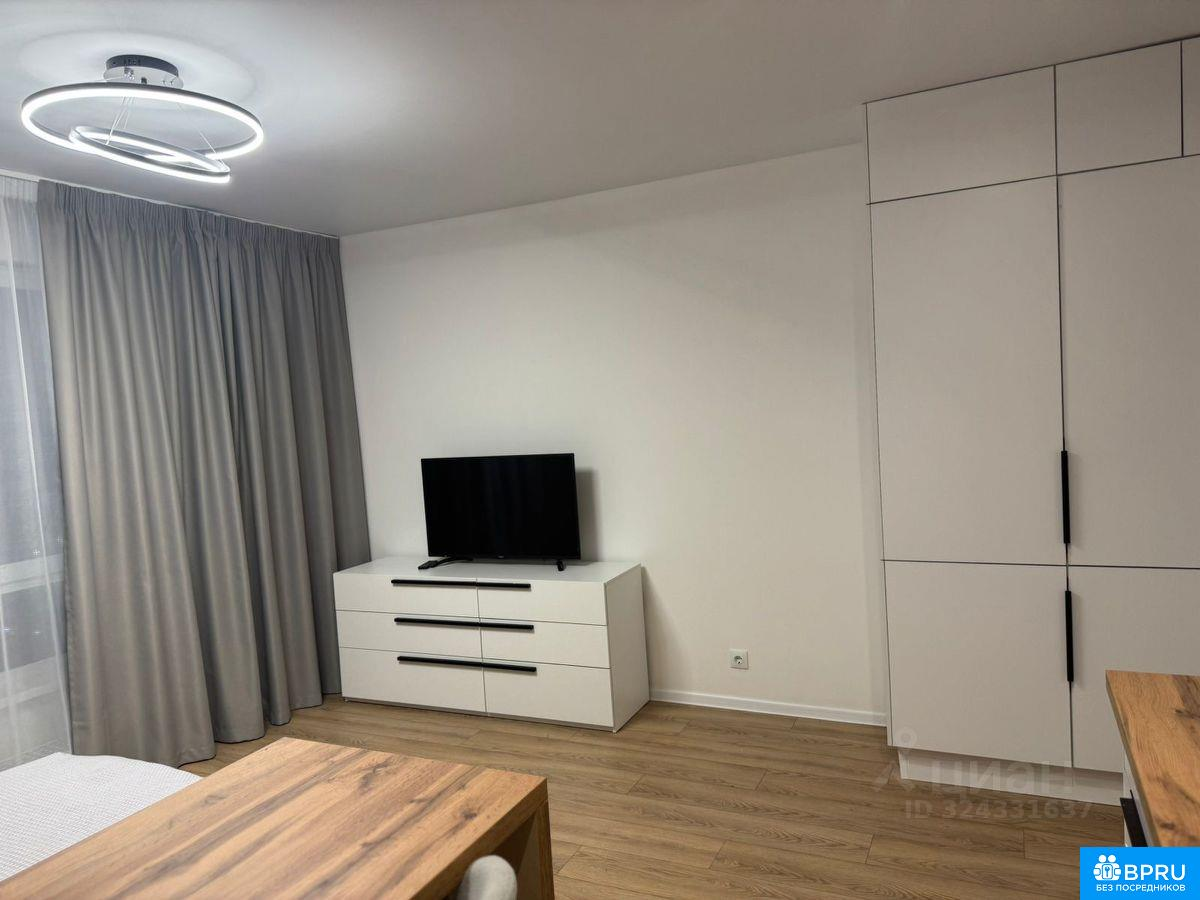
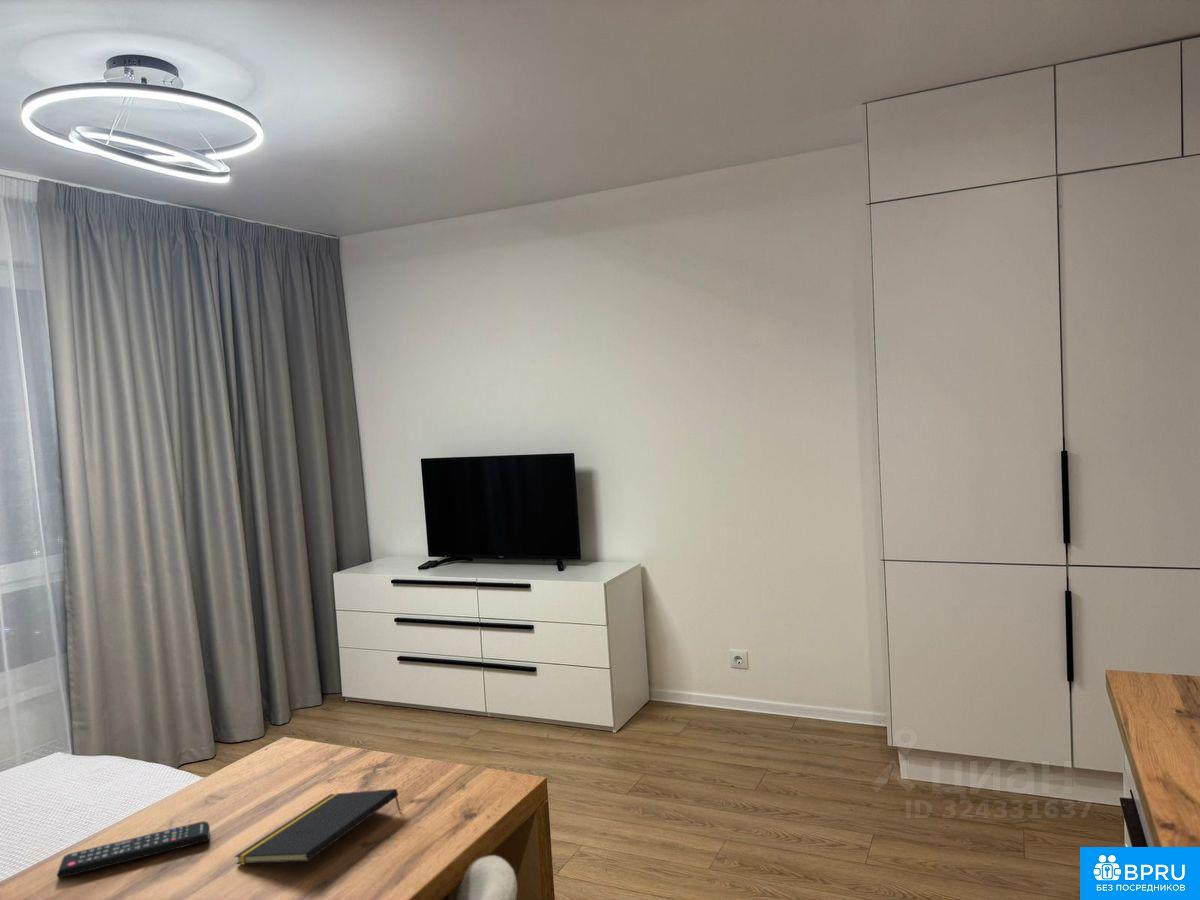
+ remote control [56,820,210,879]
+ notepad [234,788,402,865]
